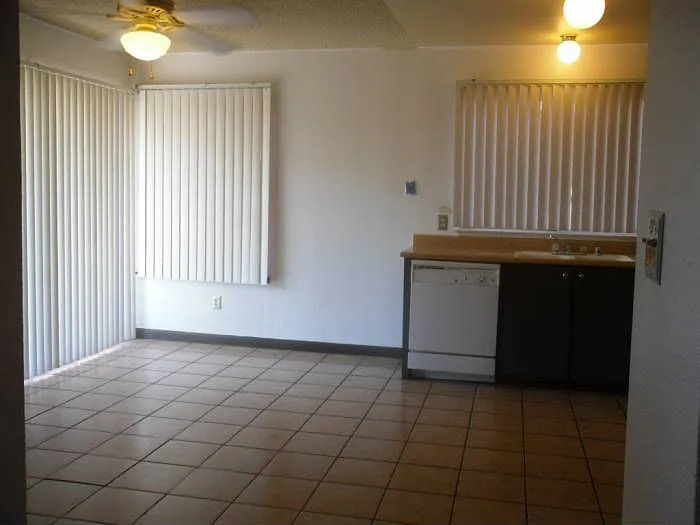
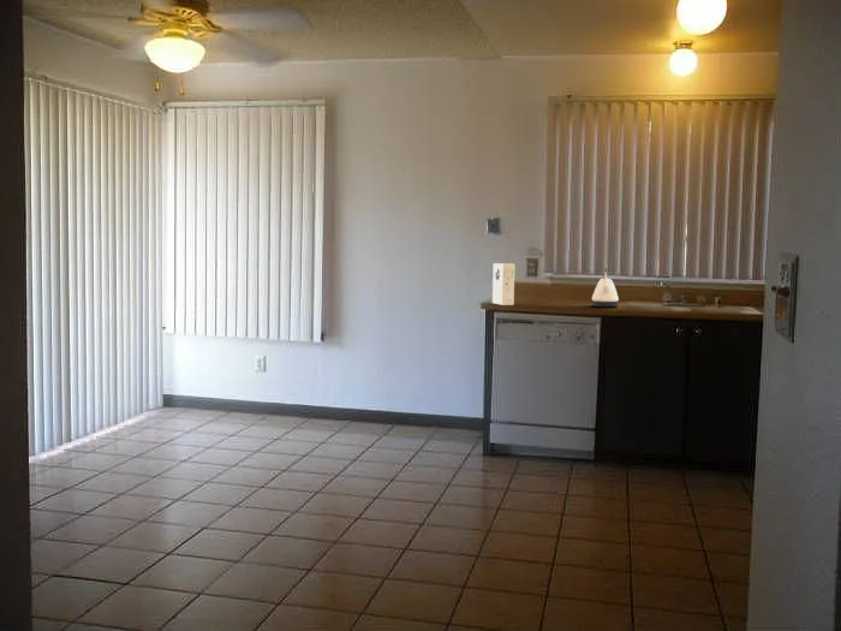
+ cereal box [491,262,515,306]
+ kettle [591,264,620,308]
